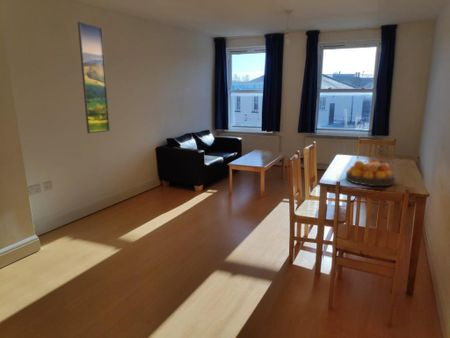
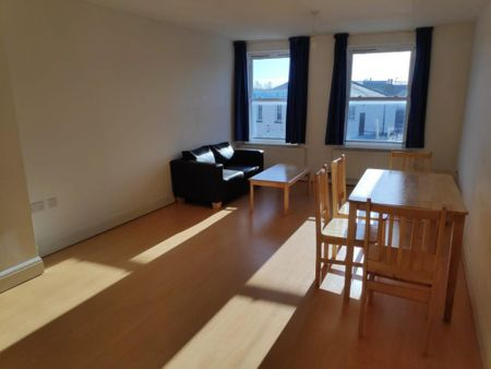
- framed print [77,21,111,134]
- fruit bowl [345,158,397,187]
